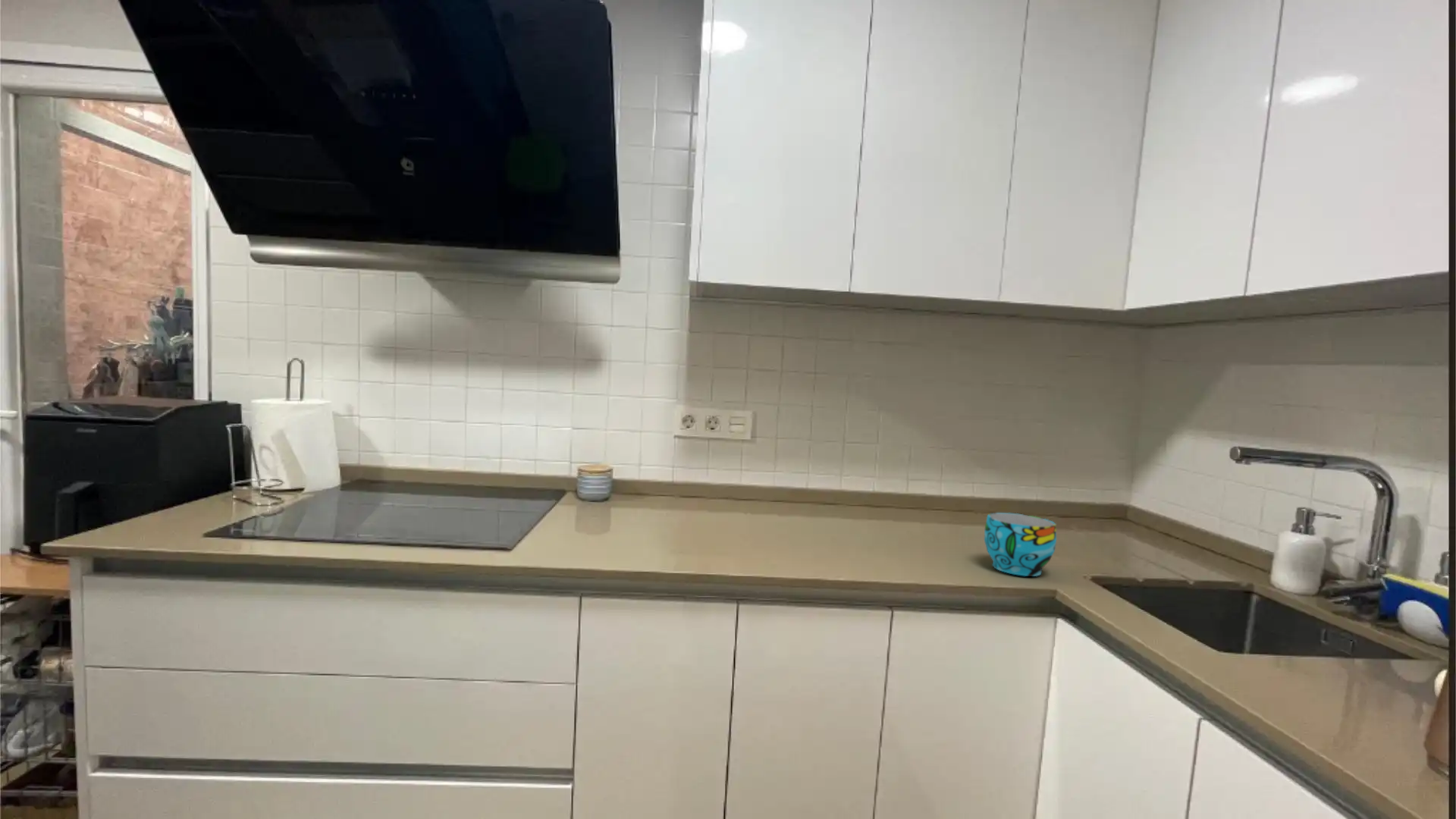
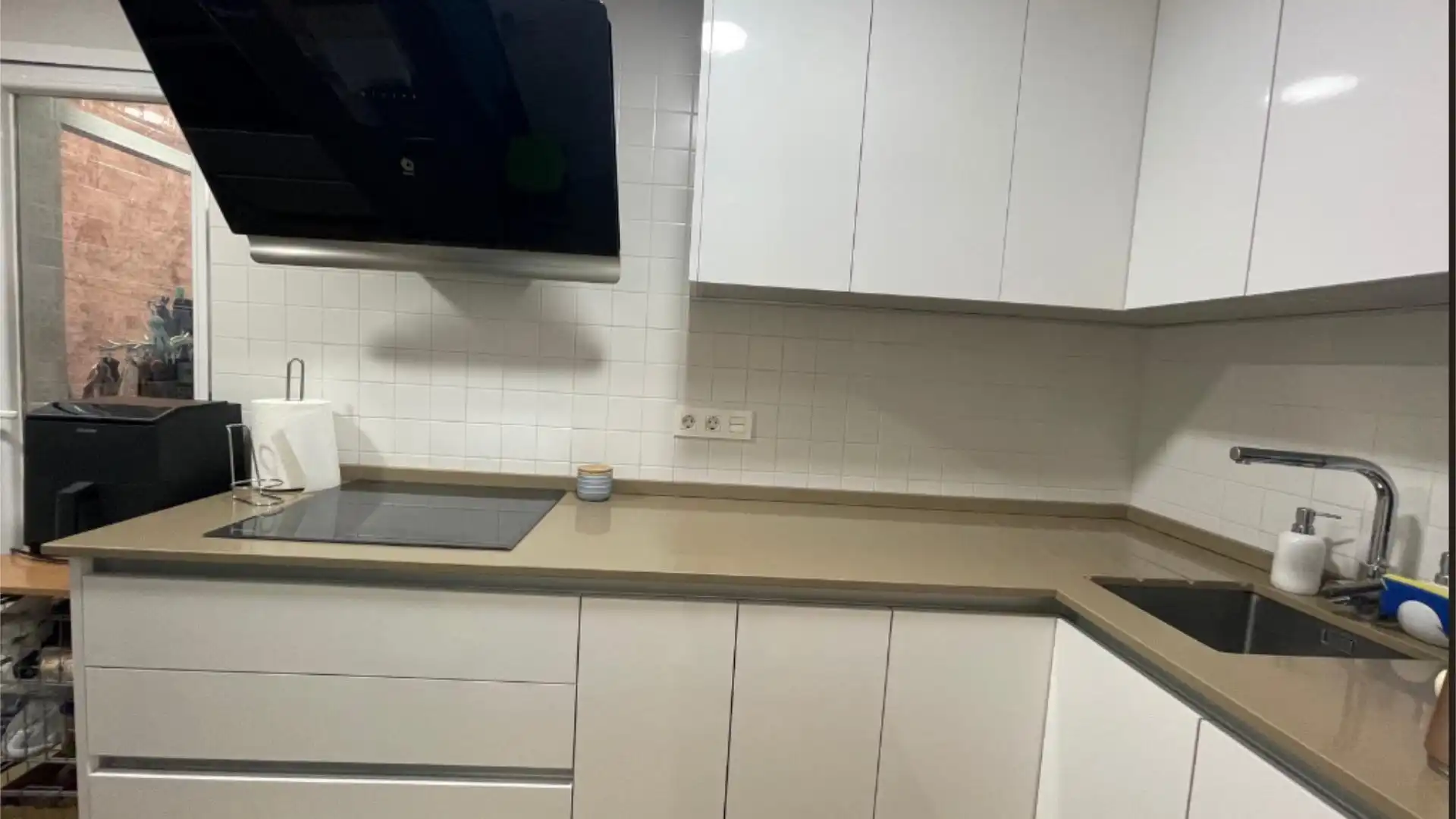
- cup [984,512,1057,577]
